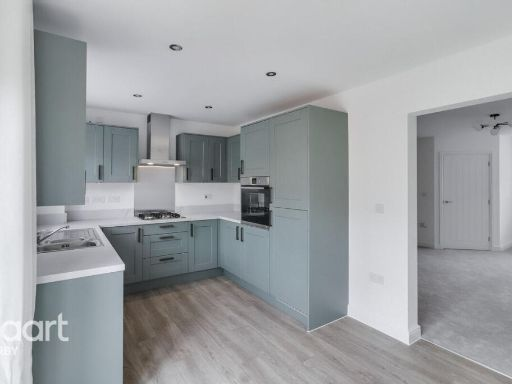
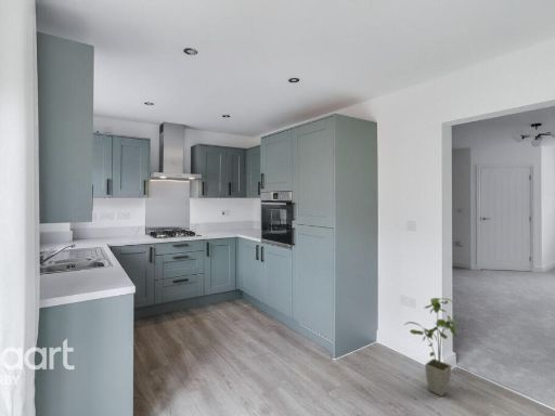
+ house plant [403,297,459,398]
